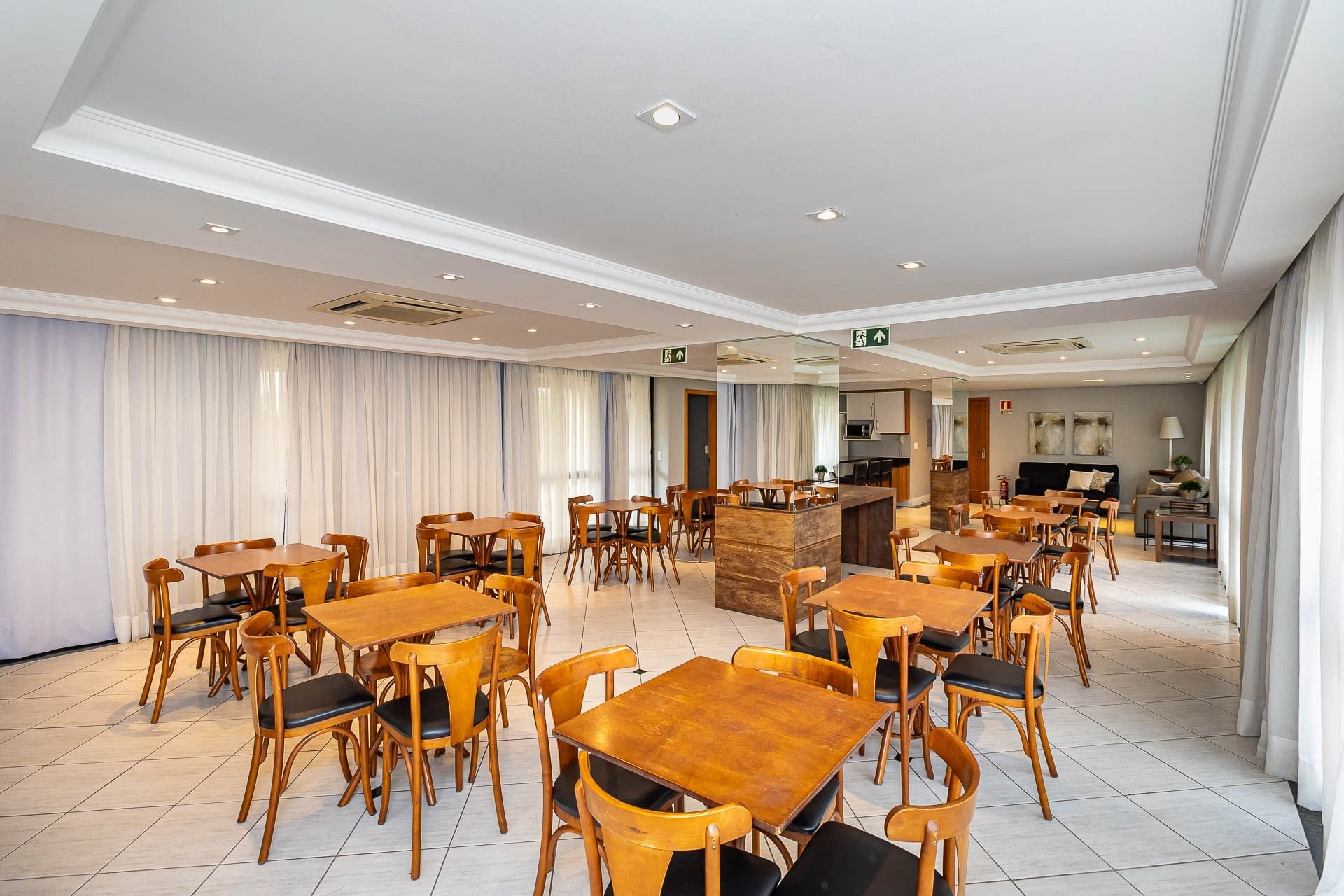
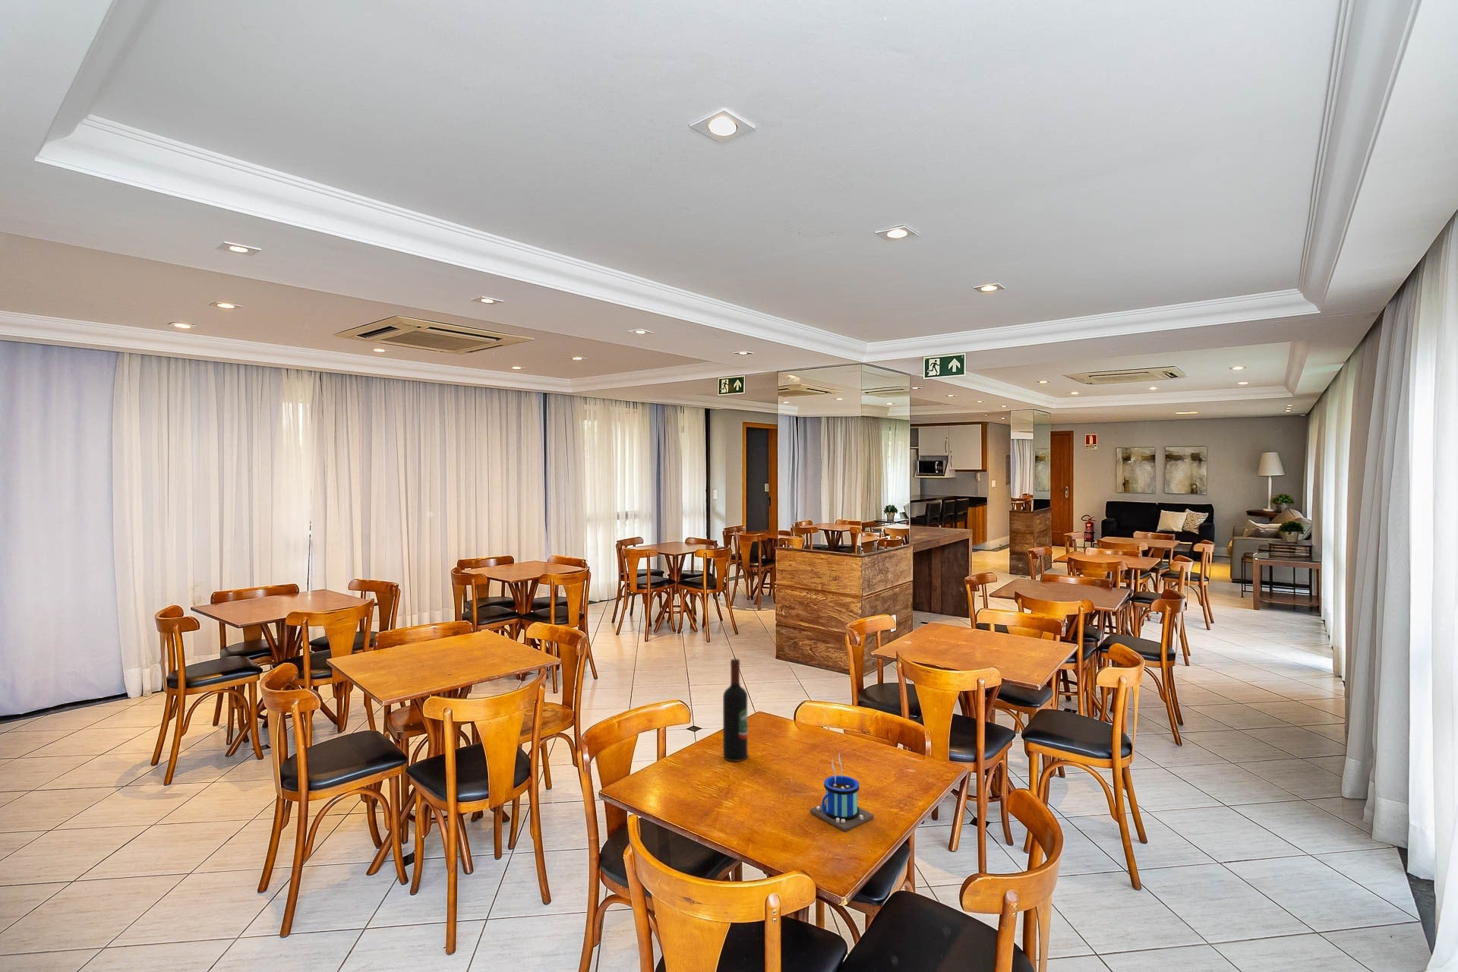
+ wine bottle [722,658,749,763]
+ mug [809,752,874,831]
